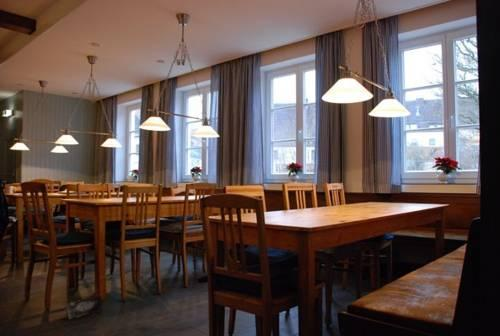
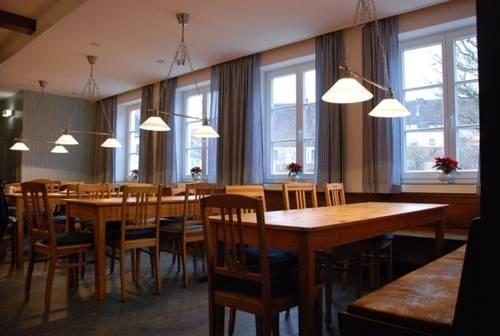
- bag [66,295,103,321]
